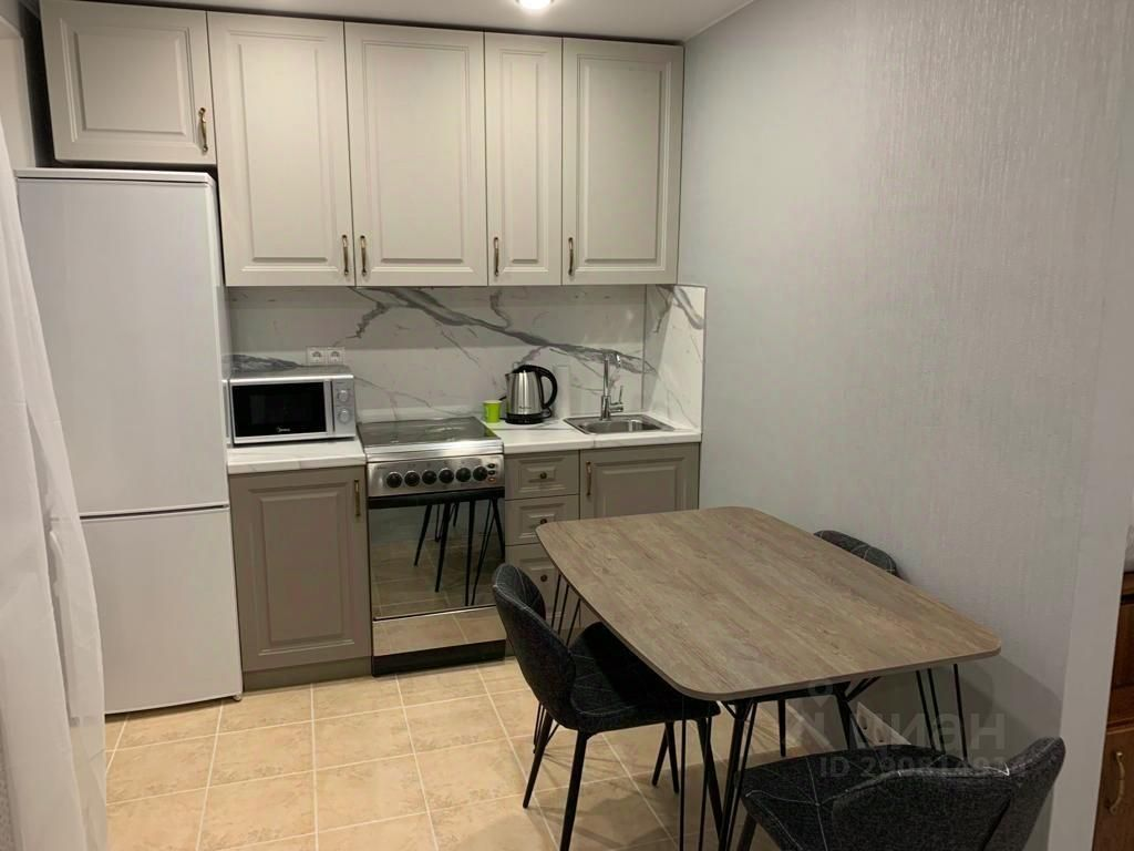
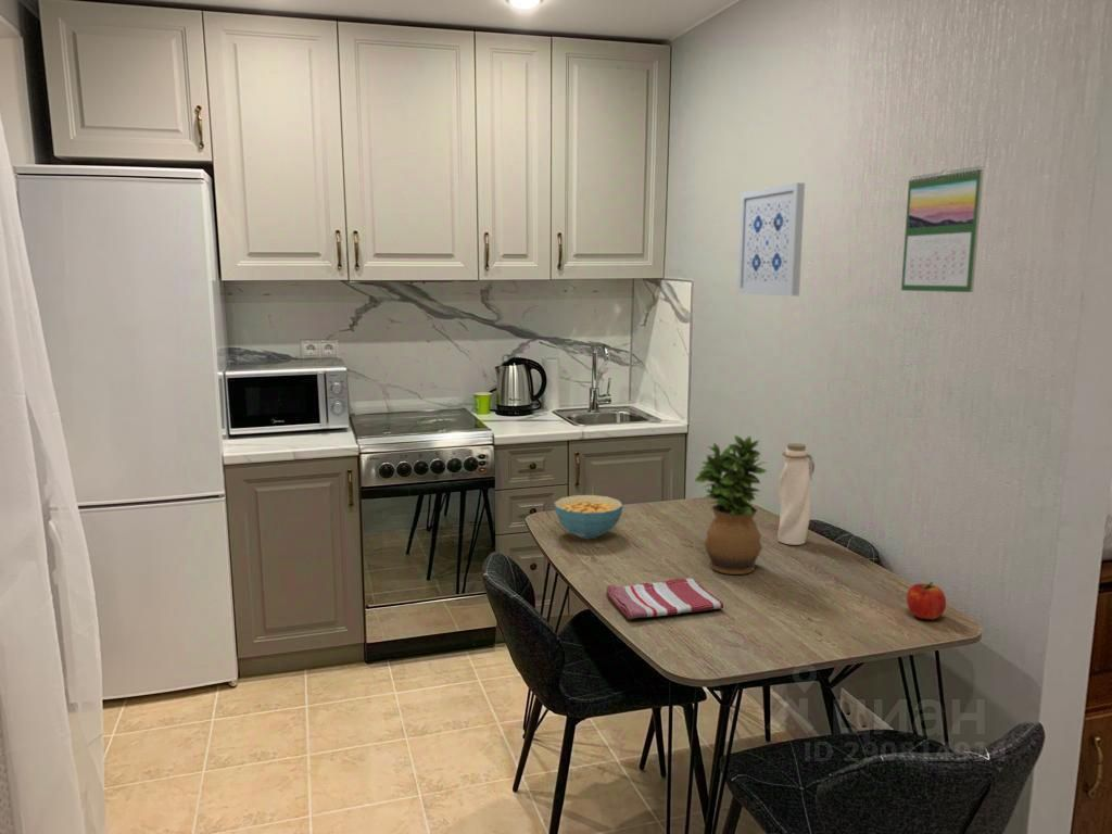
+ potted plant [694,434,769,576]
+ dish towel [605,578,724,620]
+ fruit [906,581,947,620]
+ cereal bowl [553,494,624,540]
+ water bottle [776,442,816,546]
+ wall art [736,181,806,298]
+ calendar [900,165,985,293]
